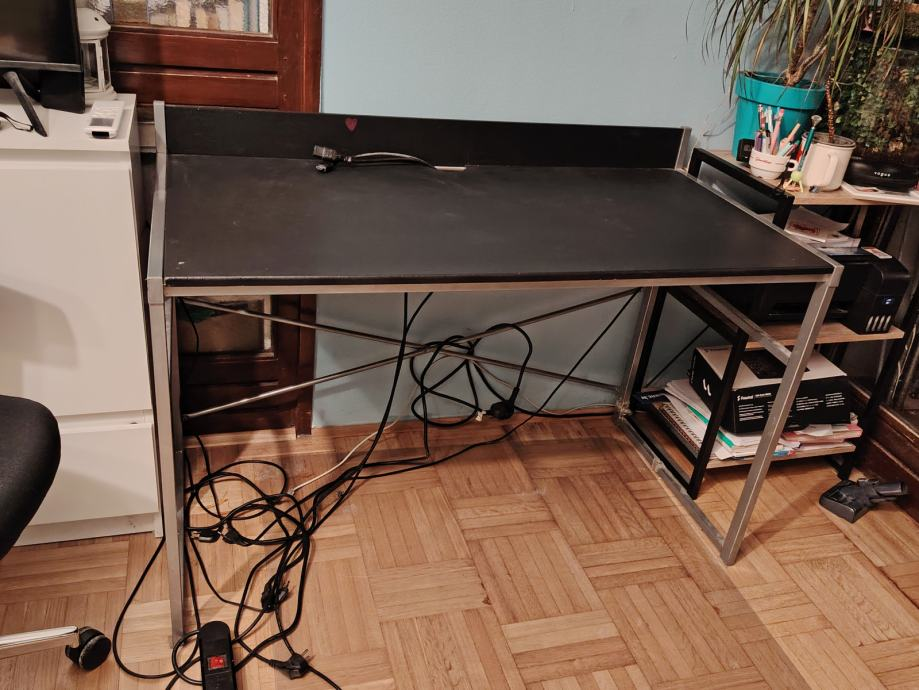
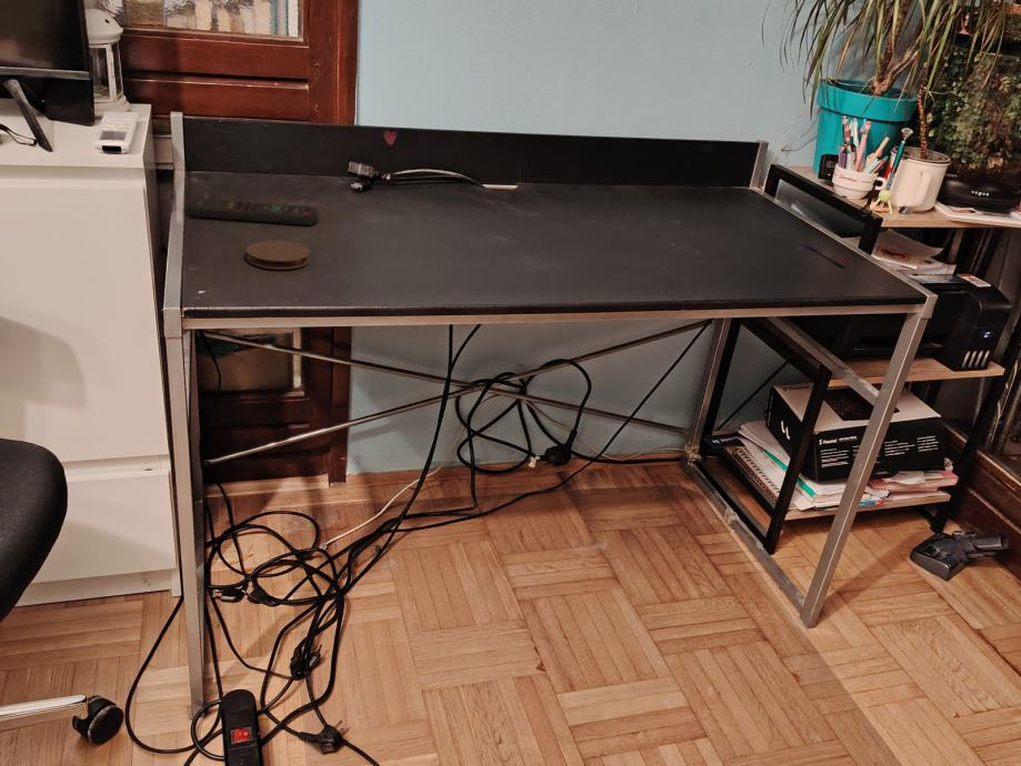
+ coaster [246,240,311,271]
+ remote control [184,196,319,226]
+ pen [800,241,850,265]
